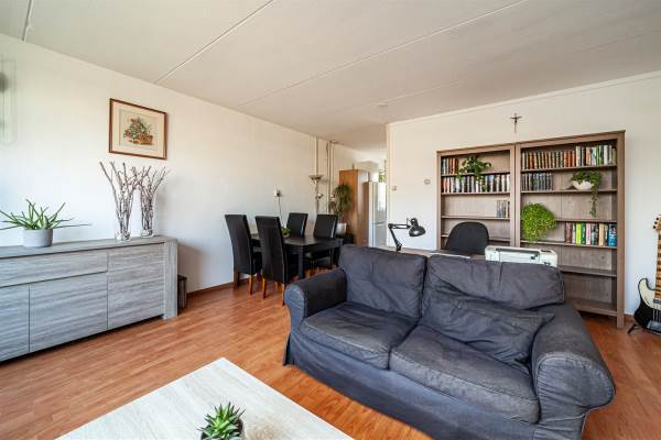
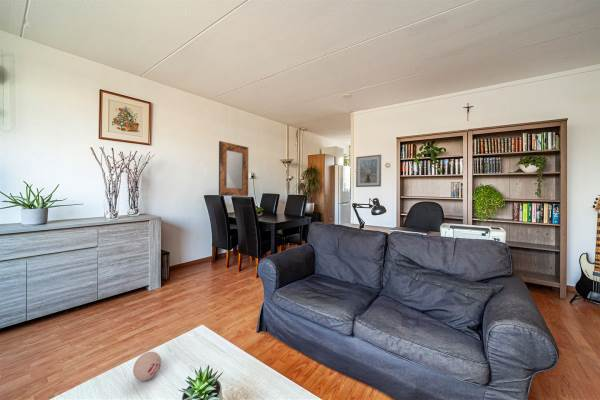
+ picture frame [355,154,382,188]
+ home mirror [218,140,249,197]
+ decorative ball [132,351,162,382]
